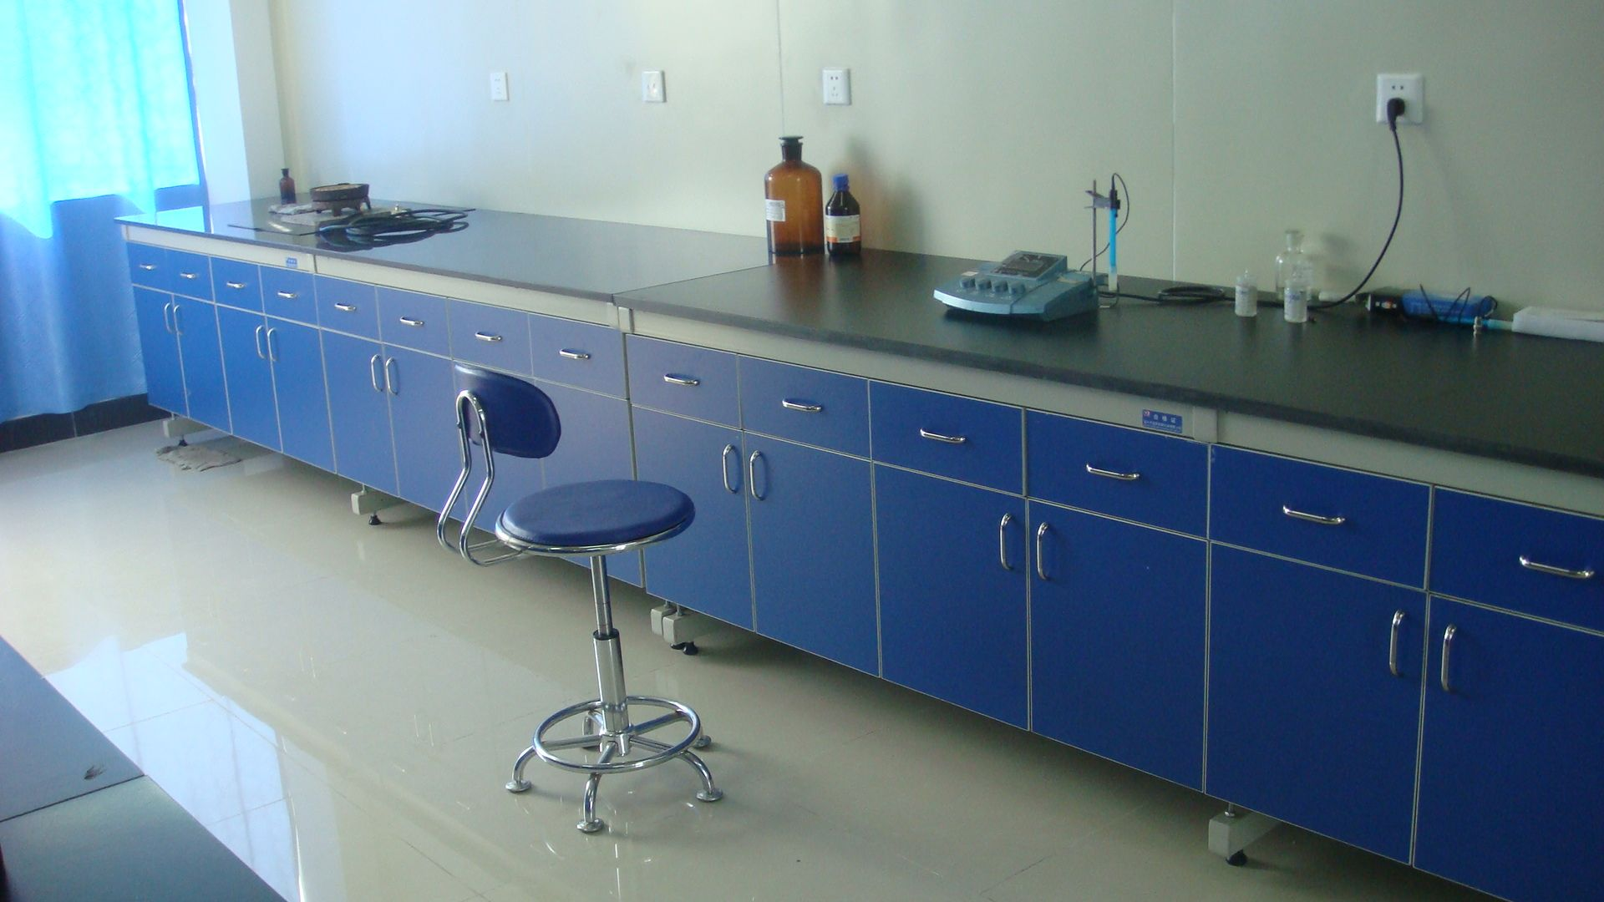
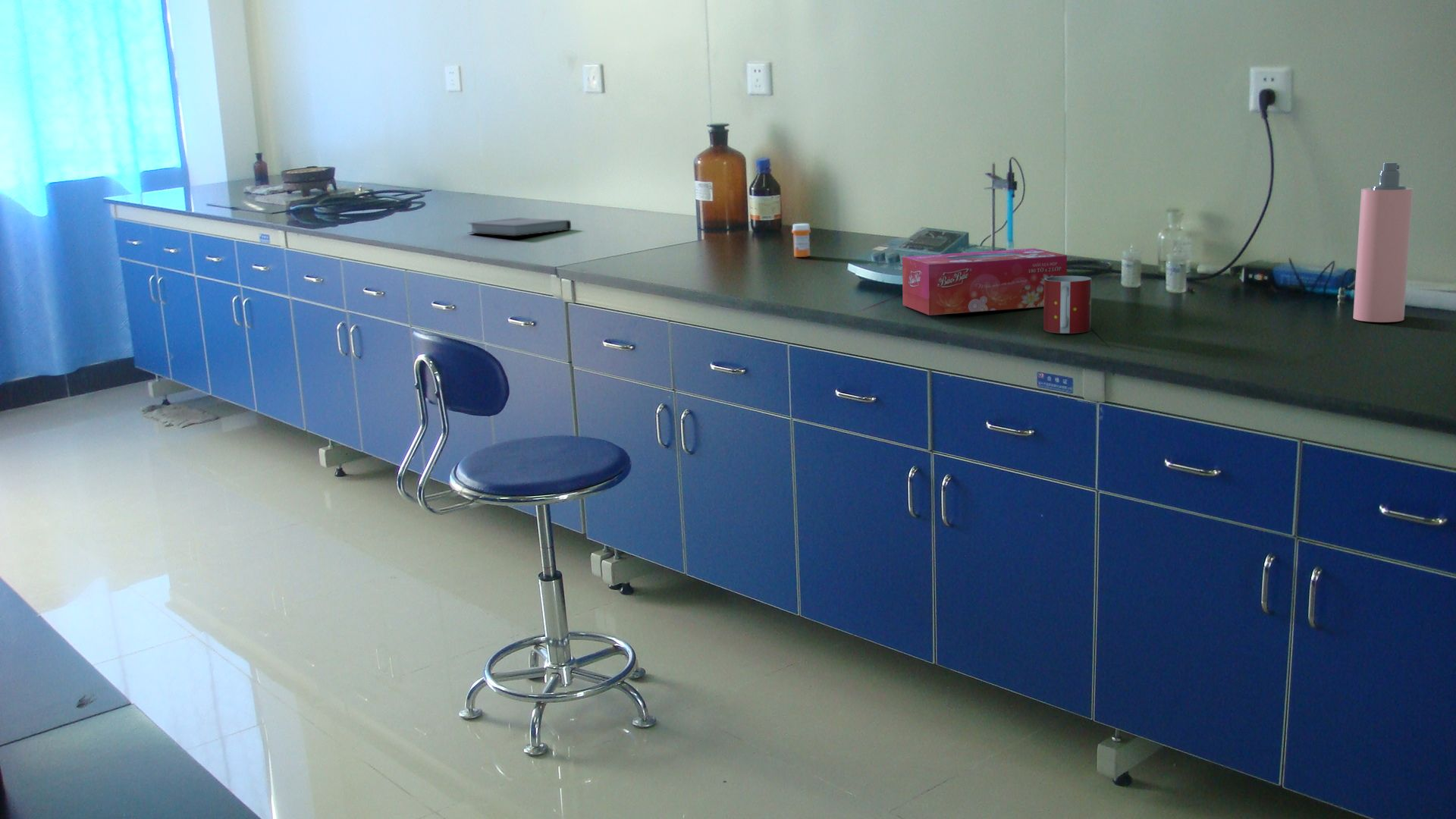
+ tissue box [902,248,1068,316]
+ spray bottle [1352,162,1414,323]
+ mug [1043,275,1092,334]
+ medicine bottle [791,223,811,258]
+ notebook [466,217,572,237]
